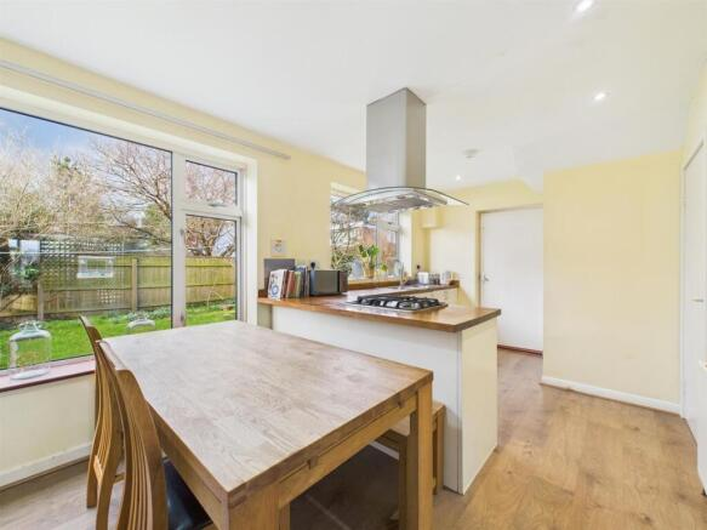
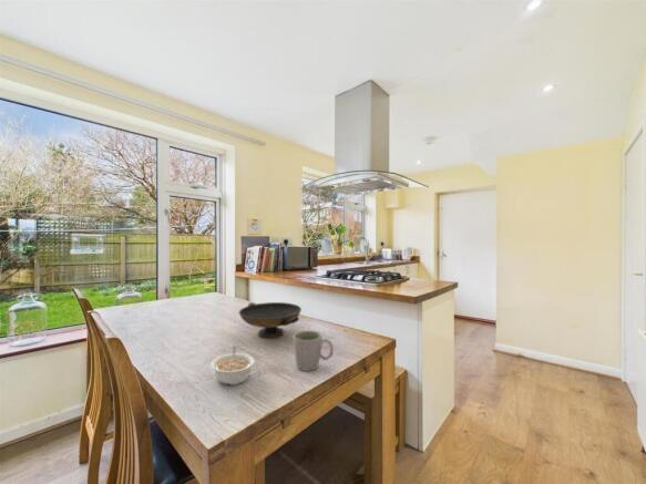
+ decorative bowl [238,301,303,339]
+ legume [209,346,256,387]
+ mug [291,330,335,372]
